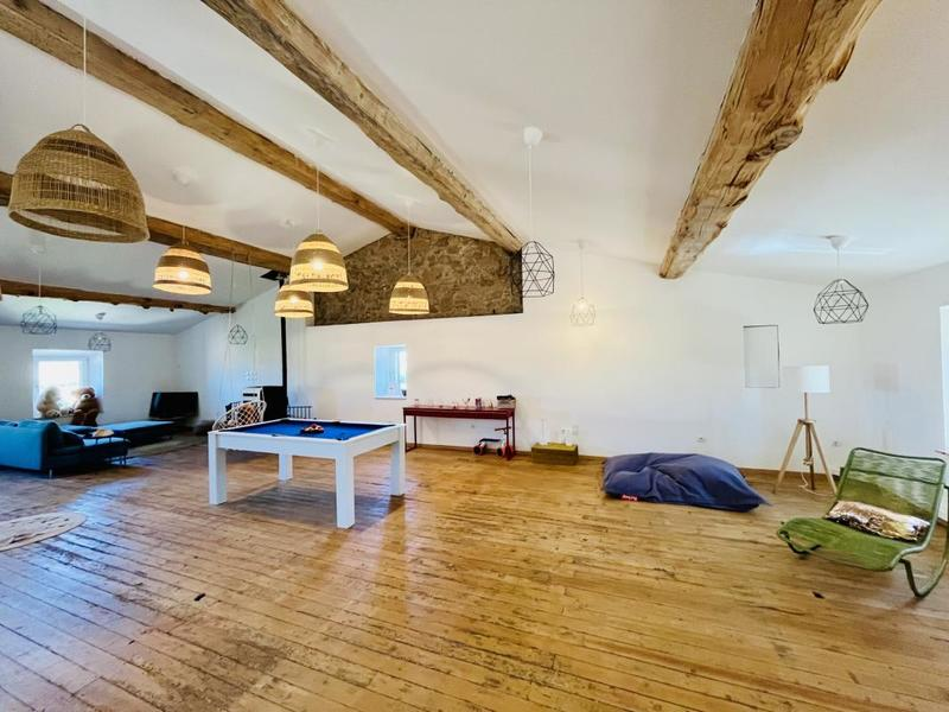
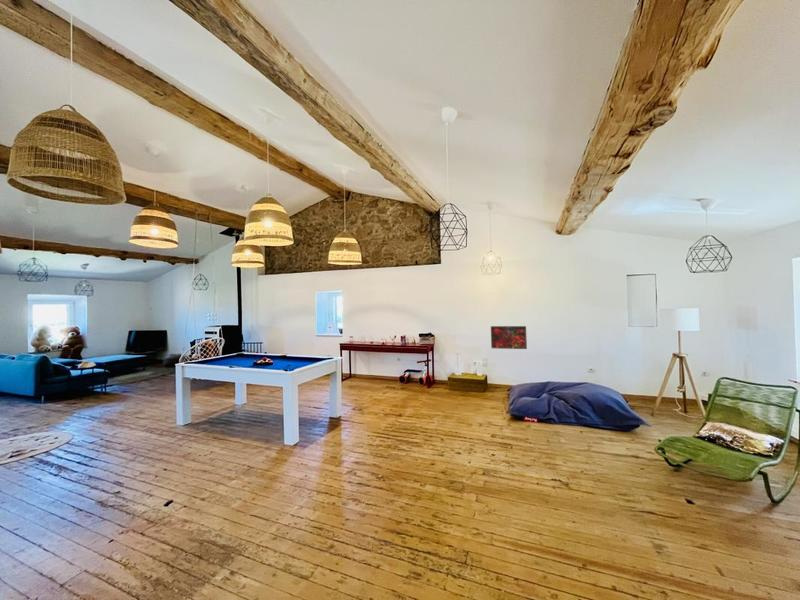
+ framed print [490,325,528,350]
